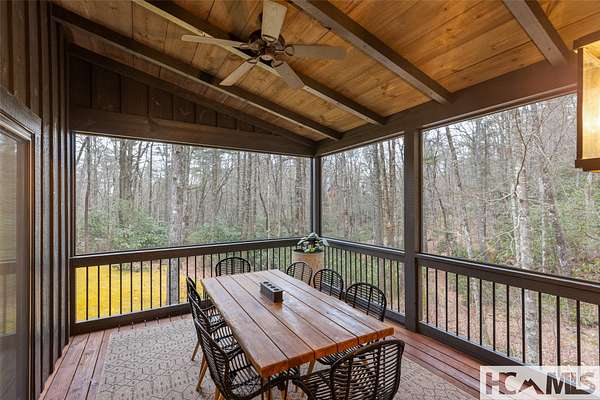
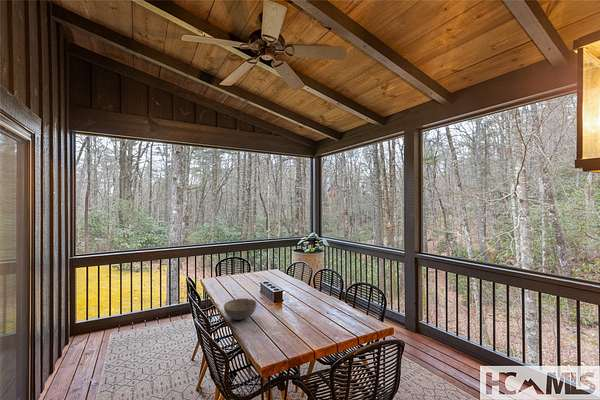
+ bowl [223,297,257,321]
